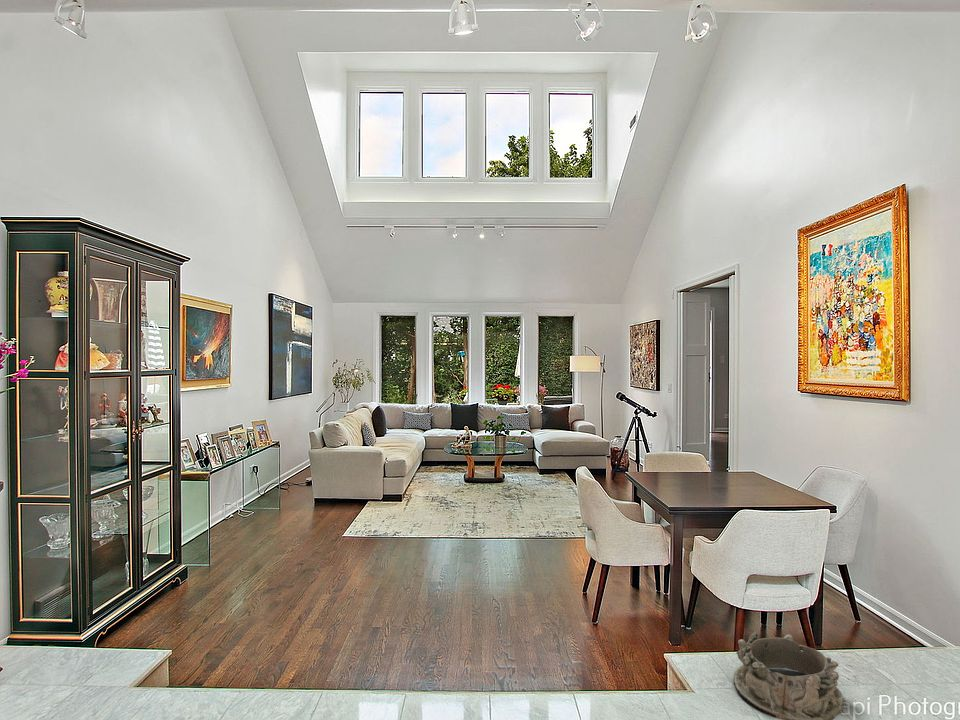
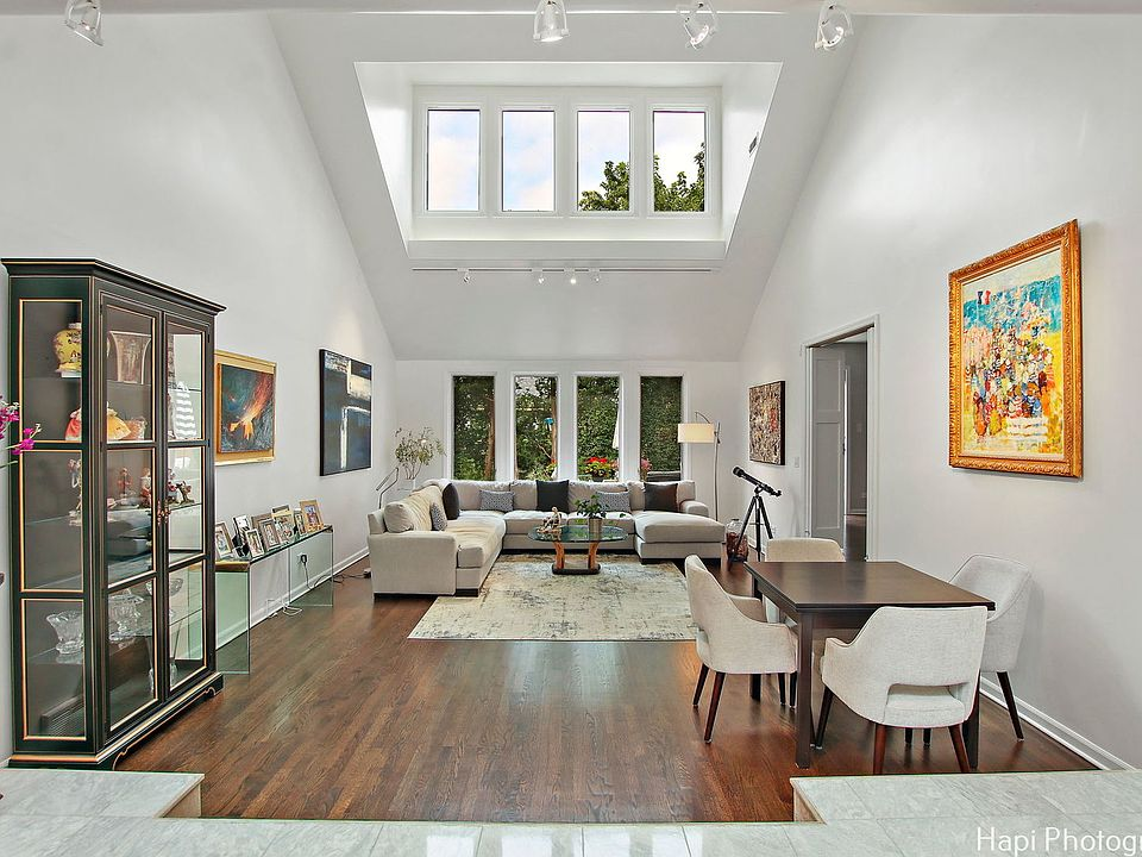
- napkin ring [732,631,844,720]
